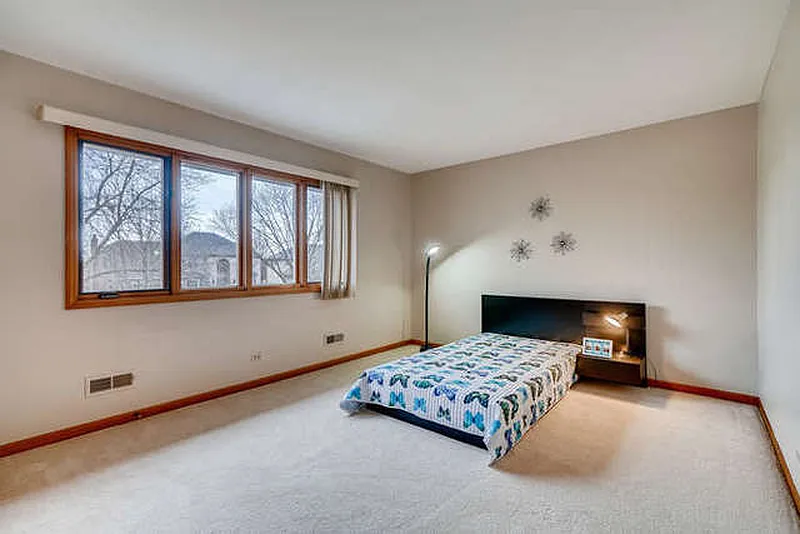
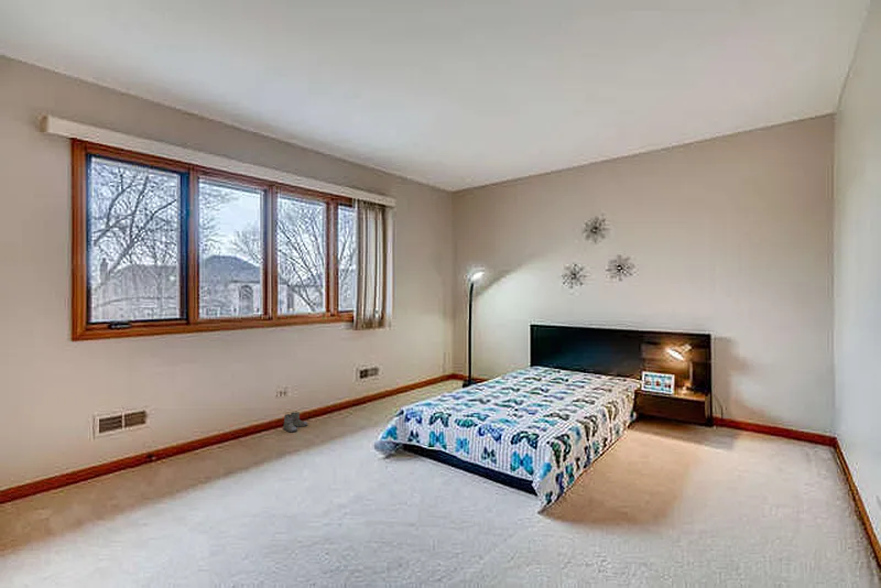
+ boots [282,411,308,433]
